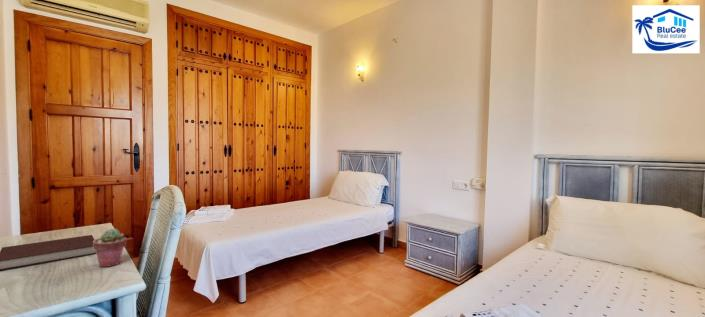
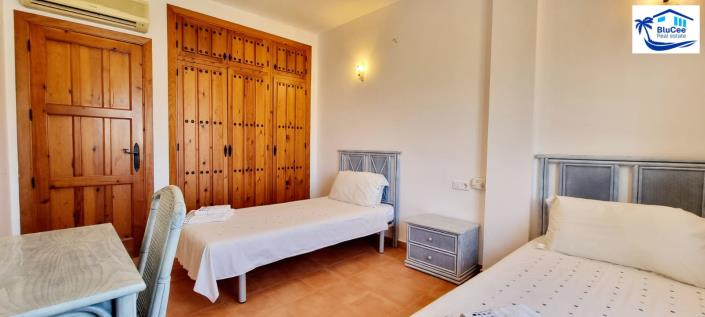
- potted succulent [93,228,128,268]
- notebook [0,234,96,271]
